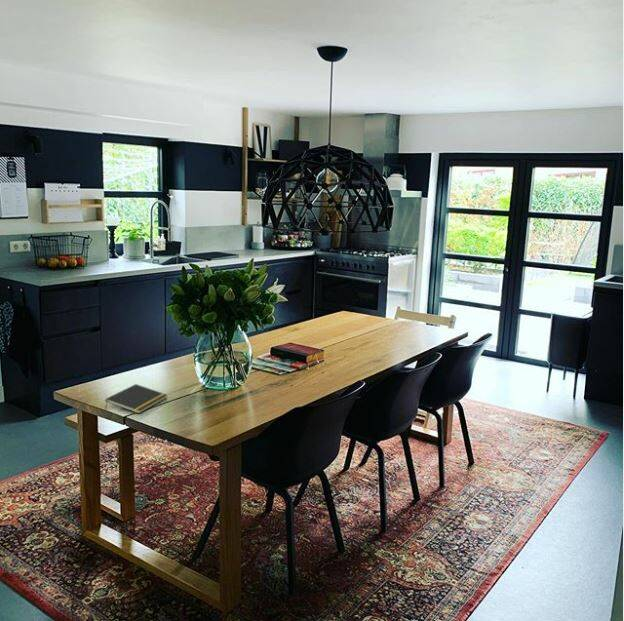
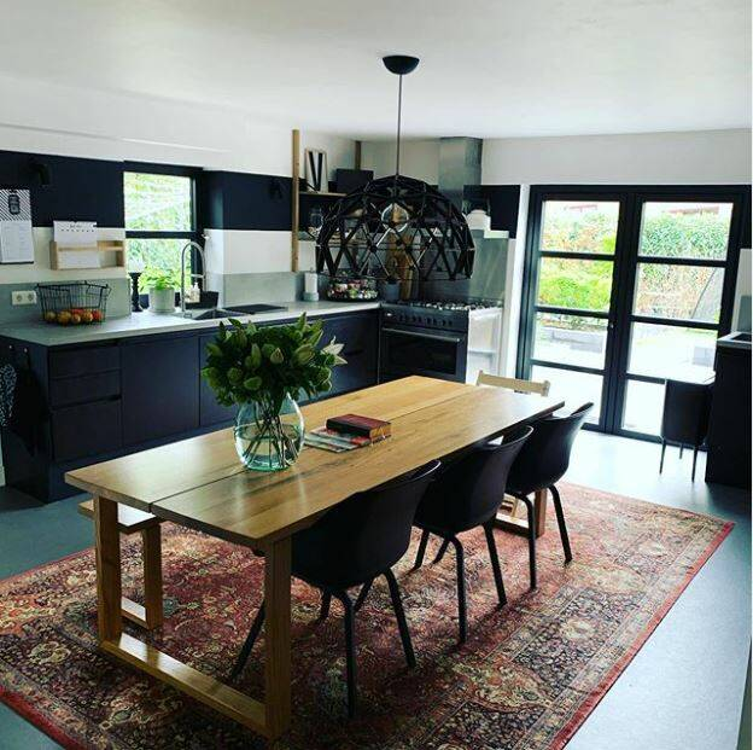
- notepad [104,383,168,414]
